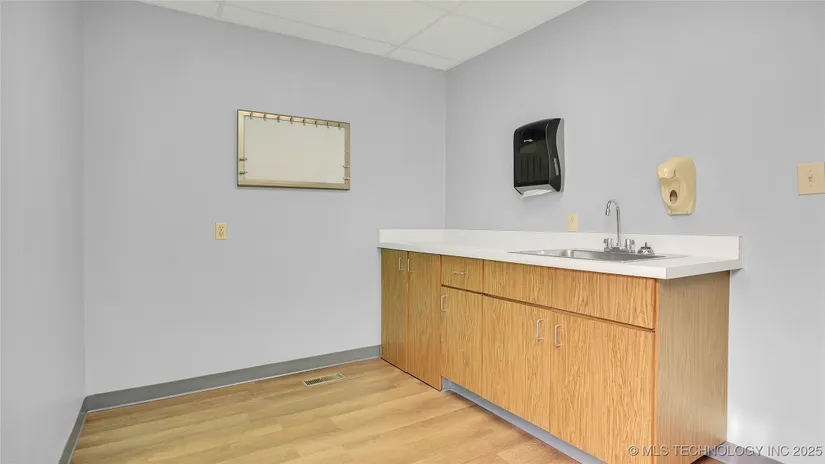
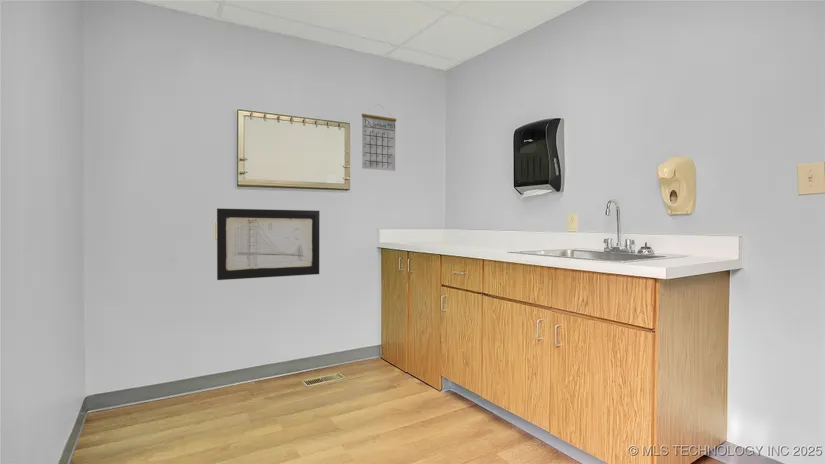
+ wall art [216,207,320,281]
+ calendar [361,103,397,172]
